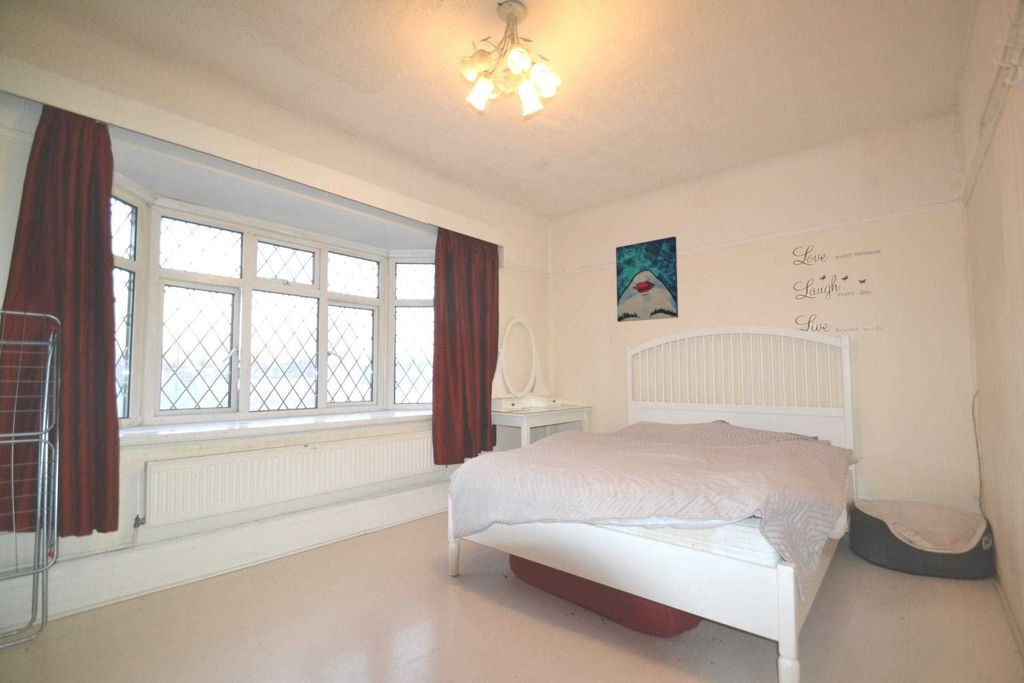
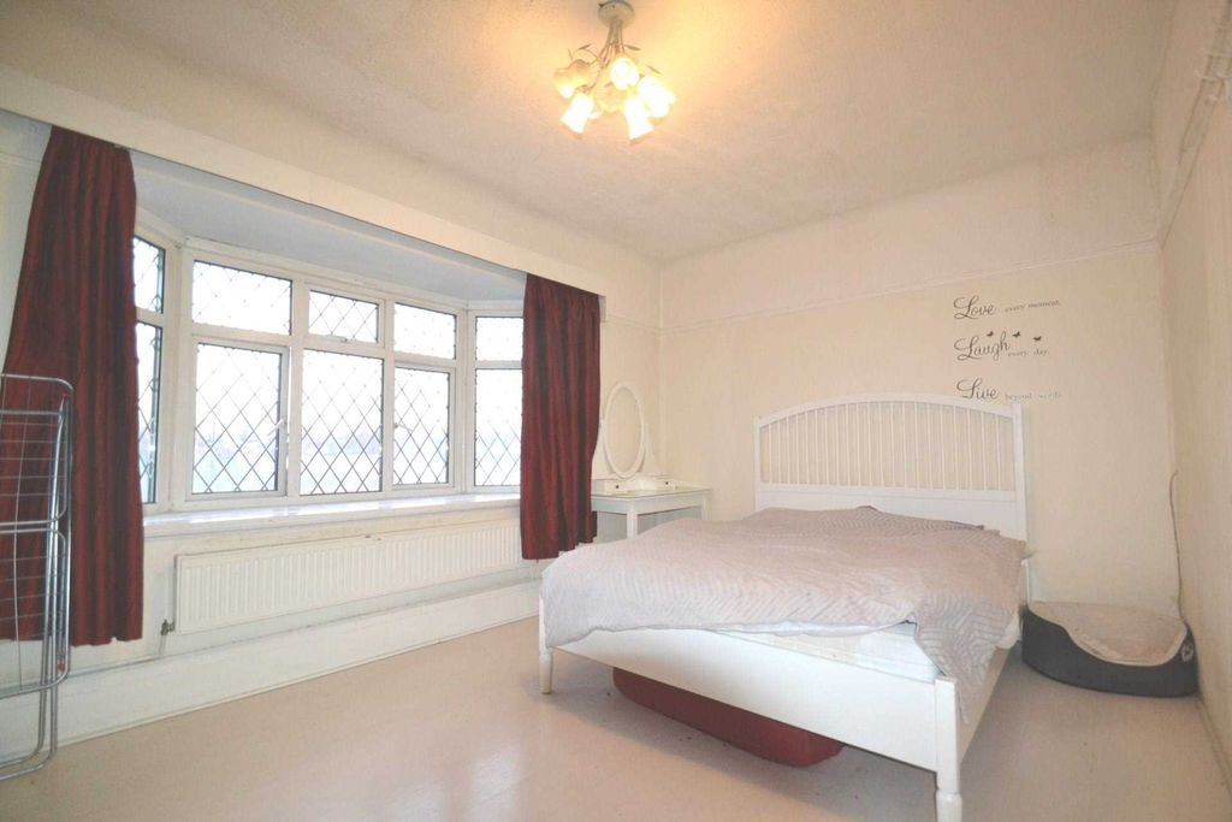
- wall art [615,236,679,323]
